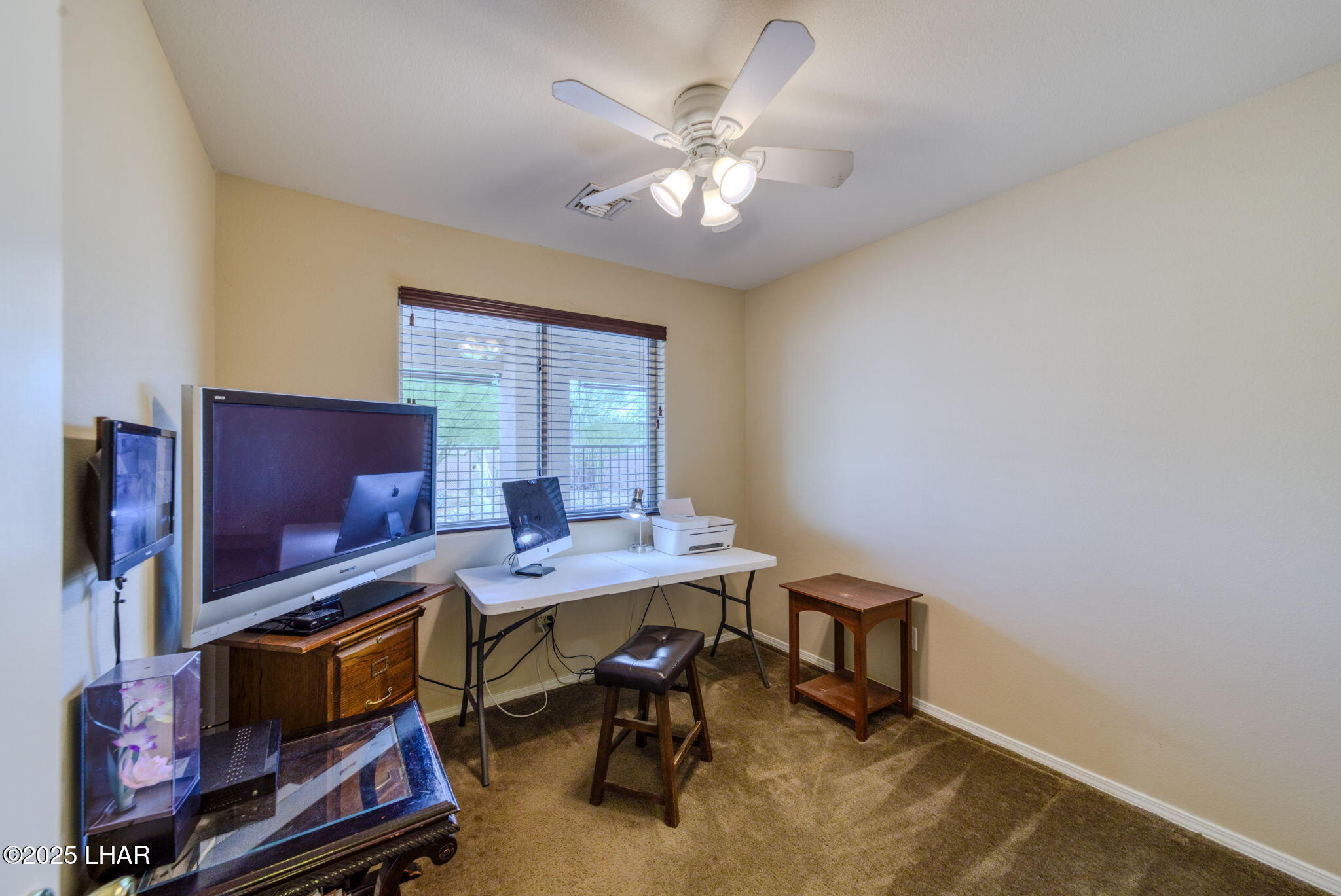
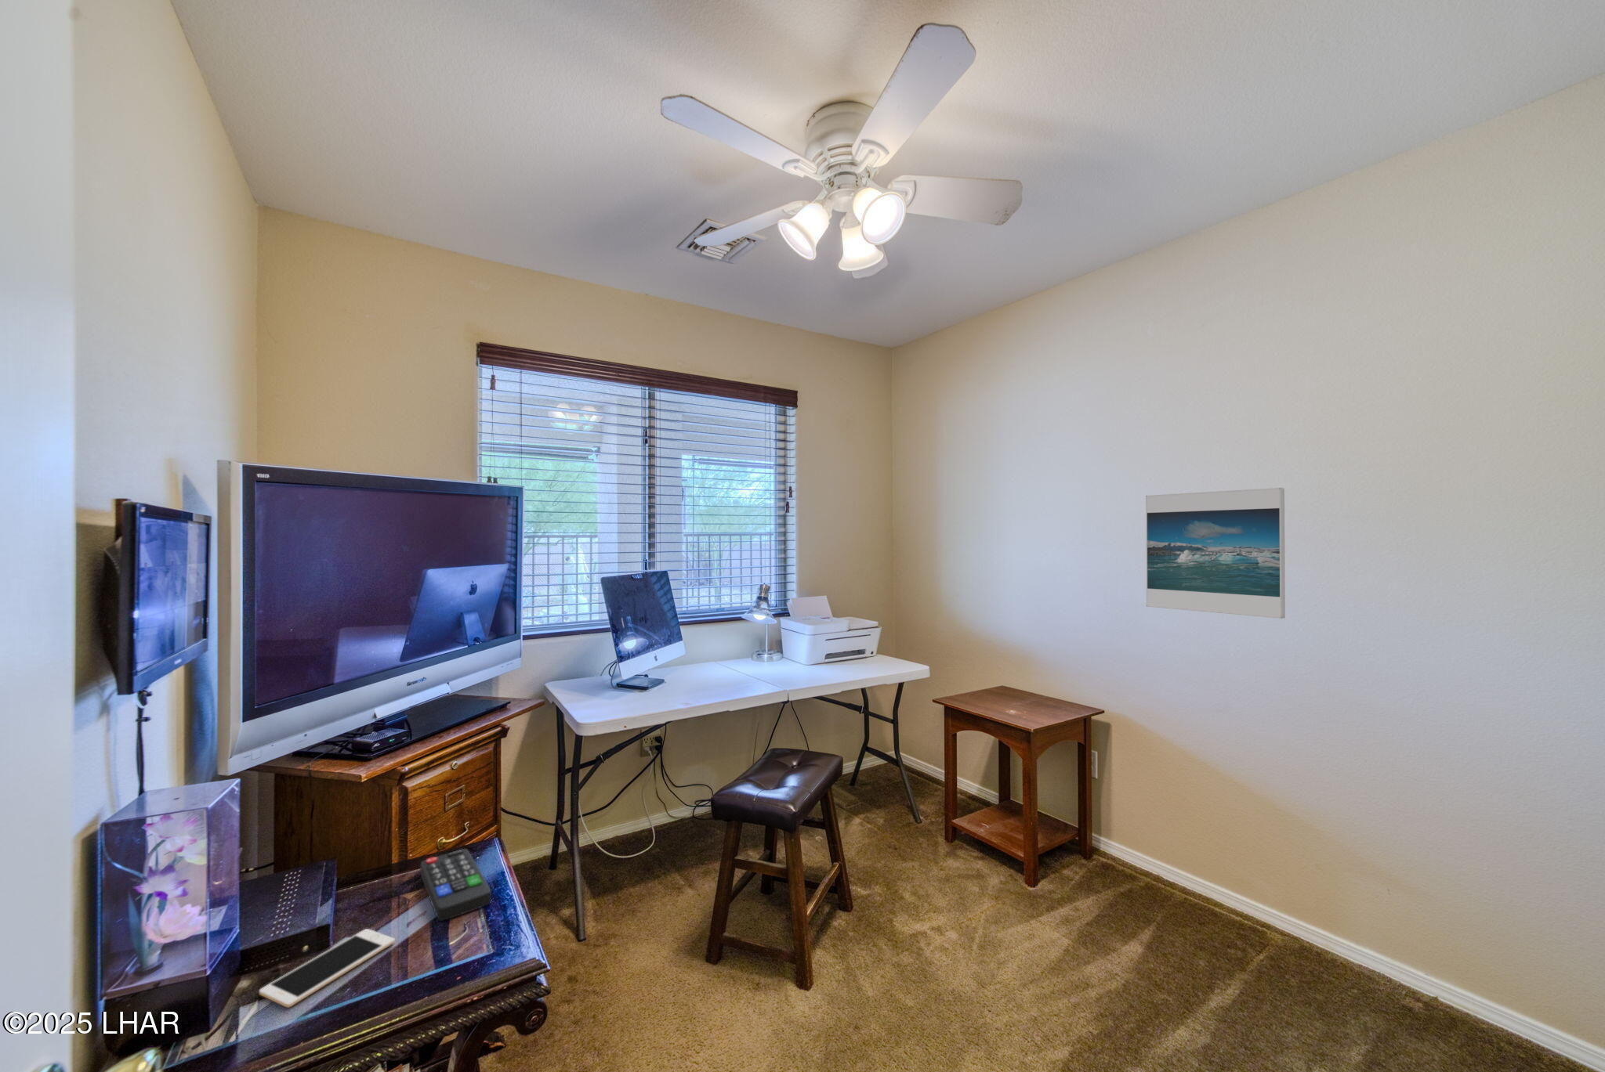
+ cell phone [259,928,396,1009]
+ remote control [419,848,492,921]
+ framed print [1145,487,1285,620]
